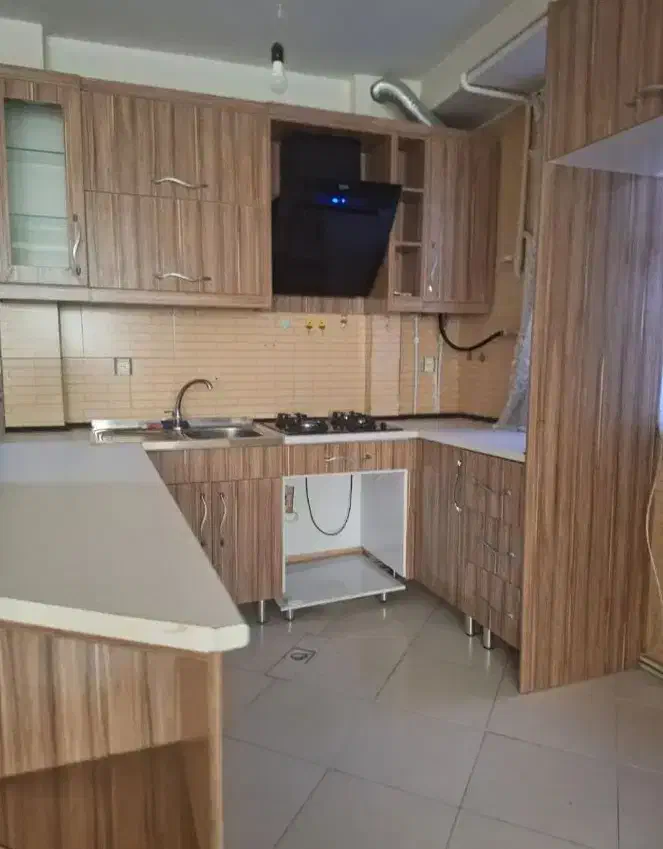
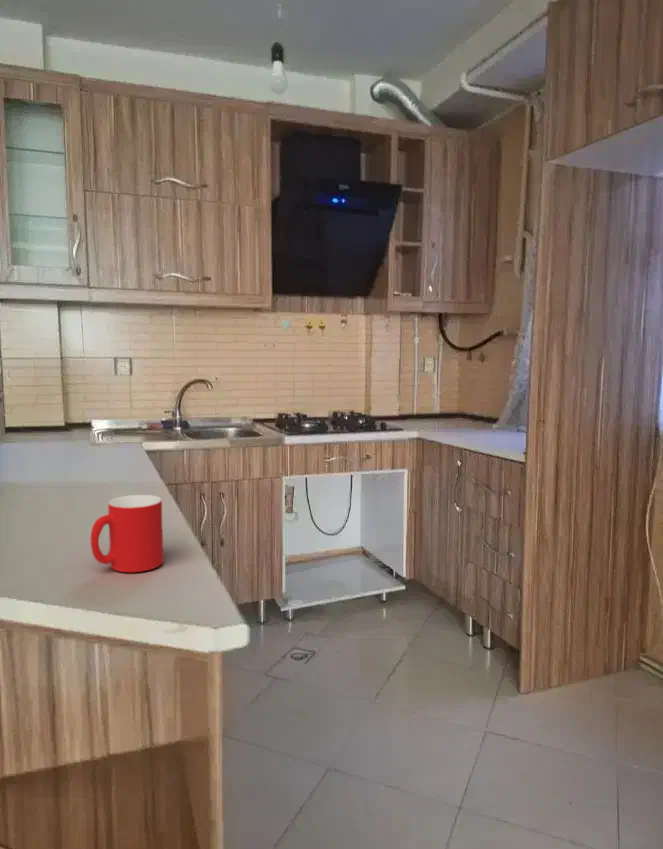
+ cup [90,494,164,573]
